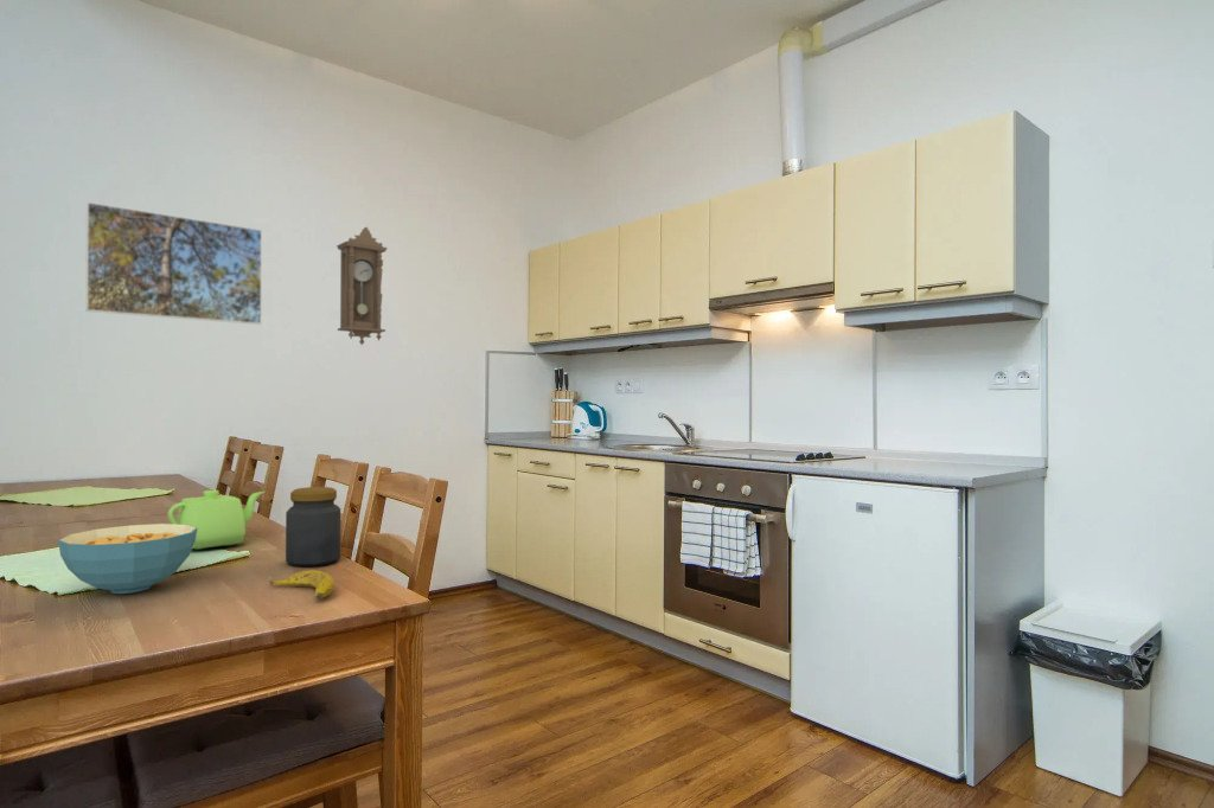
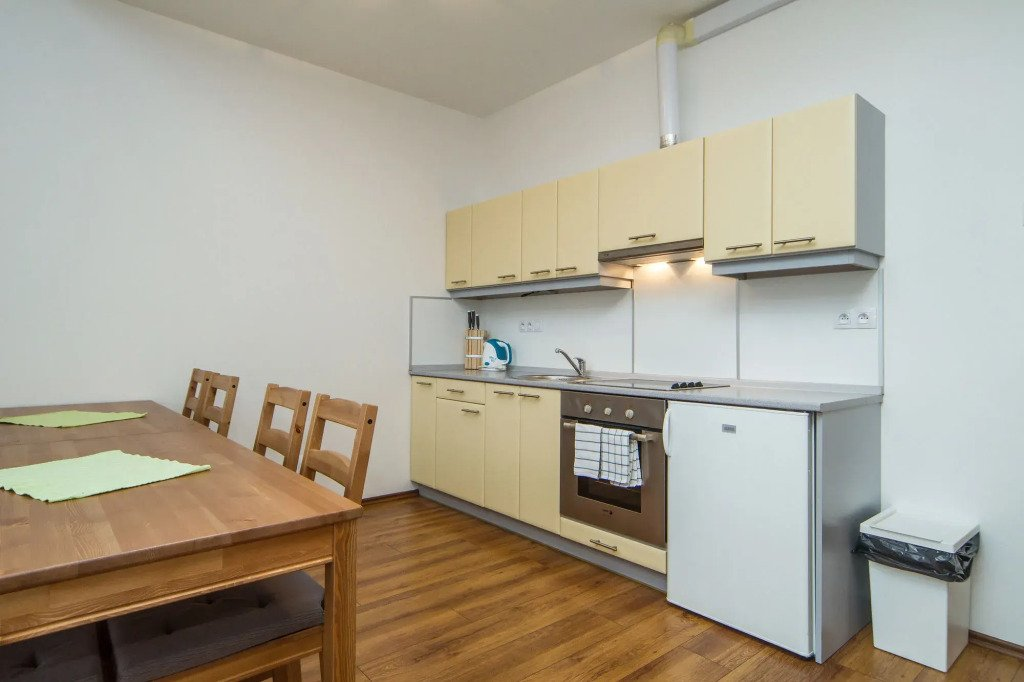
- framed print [84,201,263,326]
- jar [285,486,341,567]
- teapot [167,489,266,551]
- cereal bowl [57,522,198,595]
- pendulum clock [336,226,389,346]
- banana [268,569,336,599]
